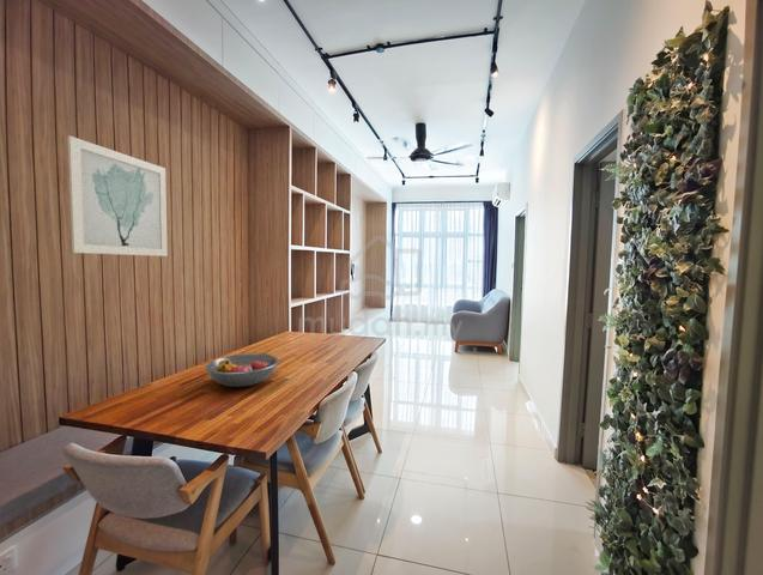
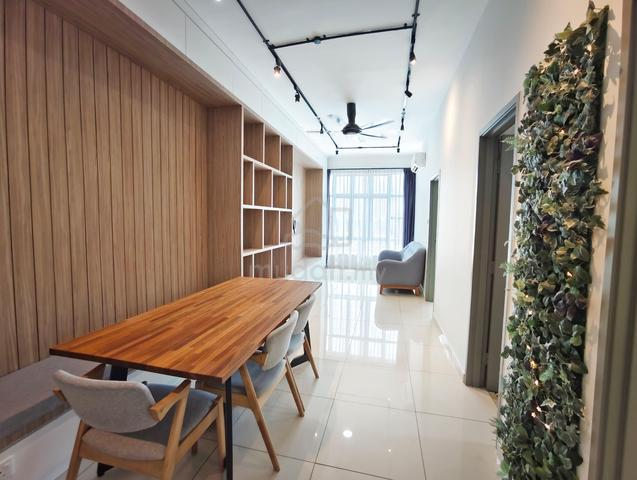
- wall art [67,134,169,258]
- fruit bowl [204,352,280,388]
